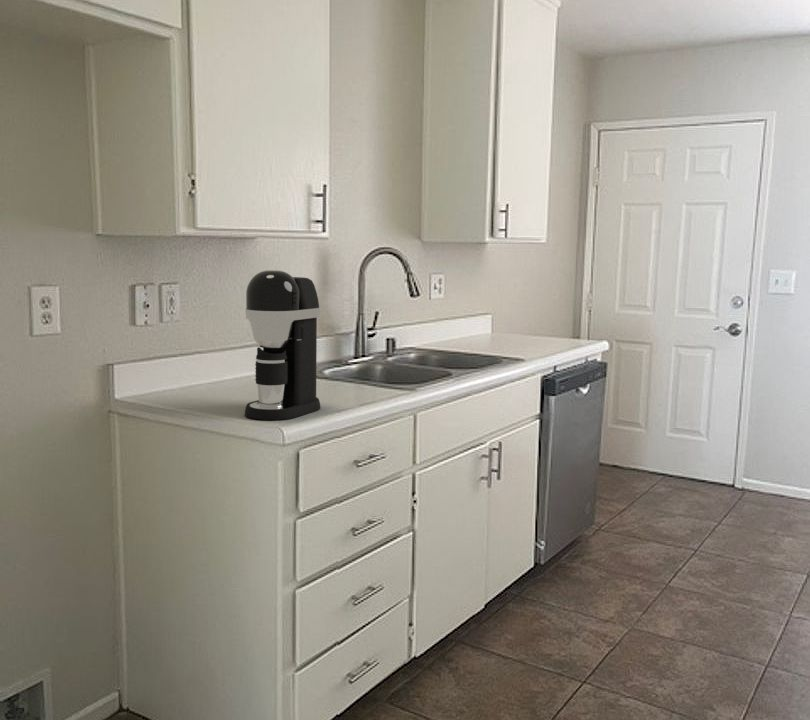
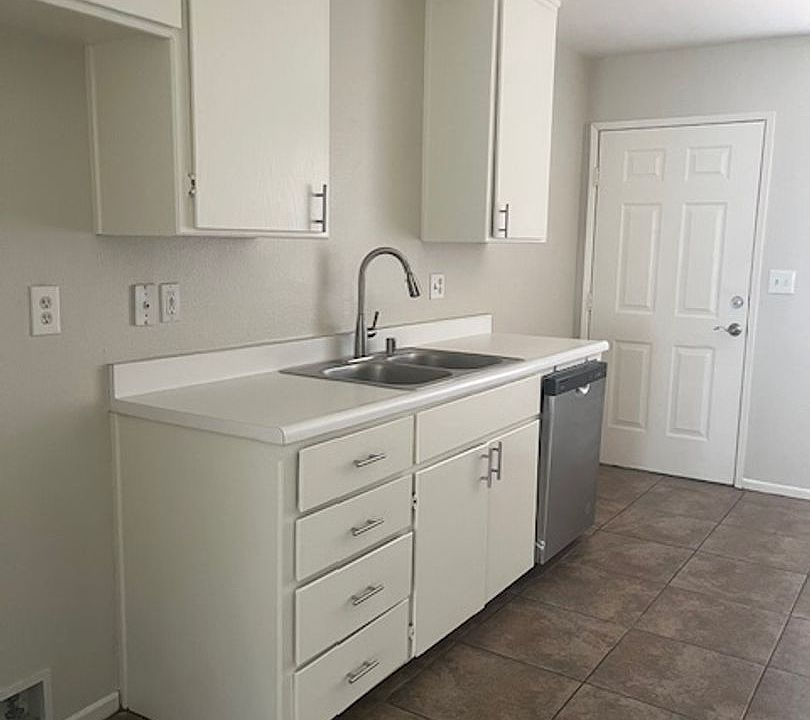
- coffee maker [244,269,321,421]
